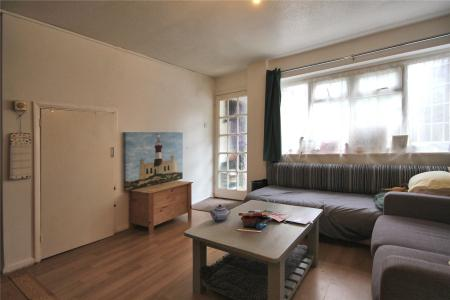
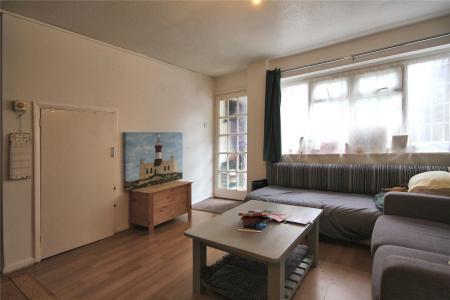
- teapot [209,204,231,223]
